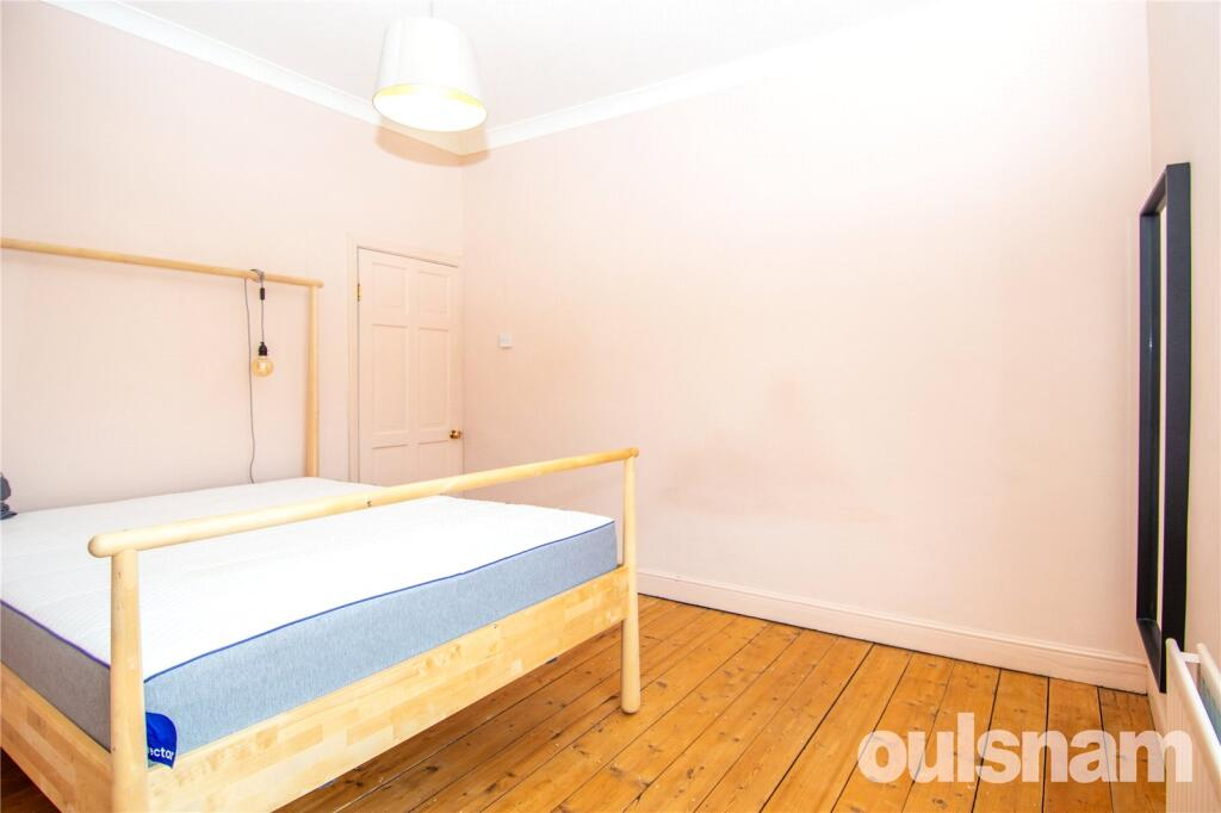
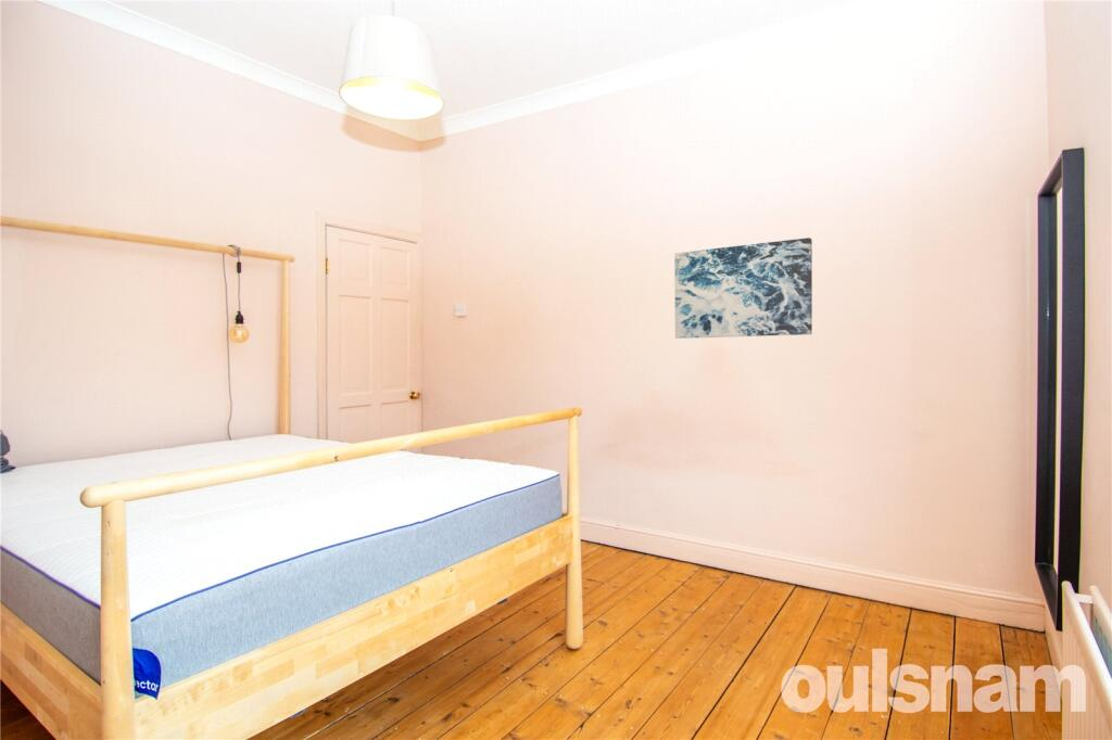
+ wall art [673,237,813,340]
